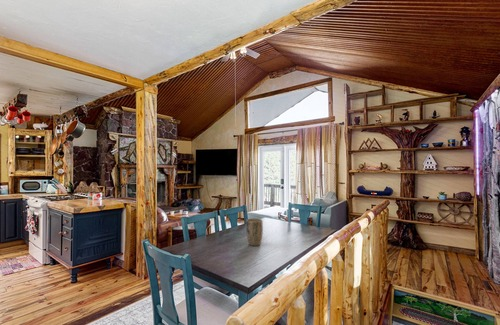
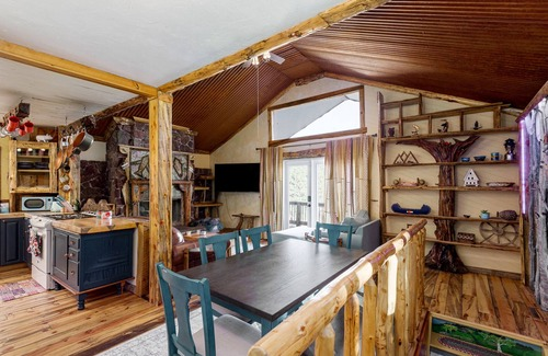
- plant pot [245,218,264,247]
